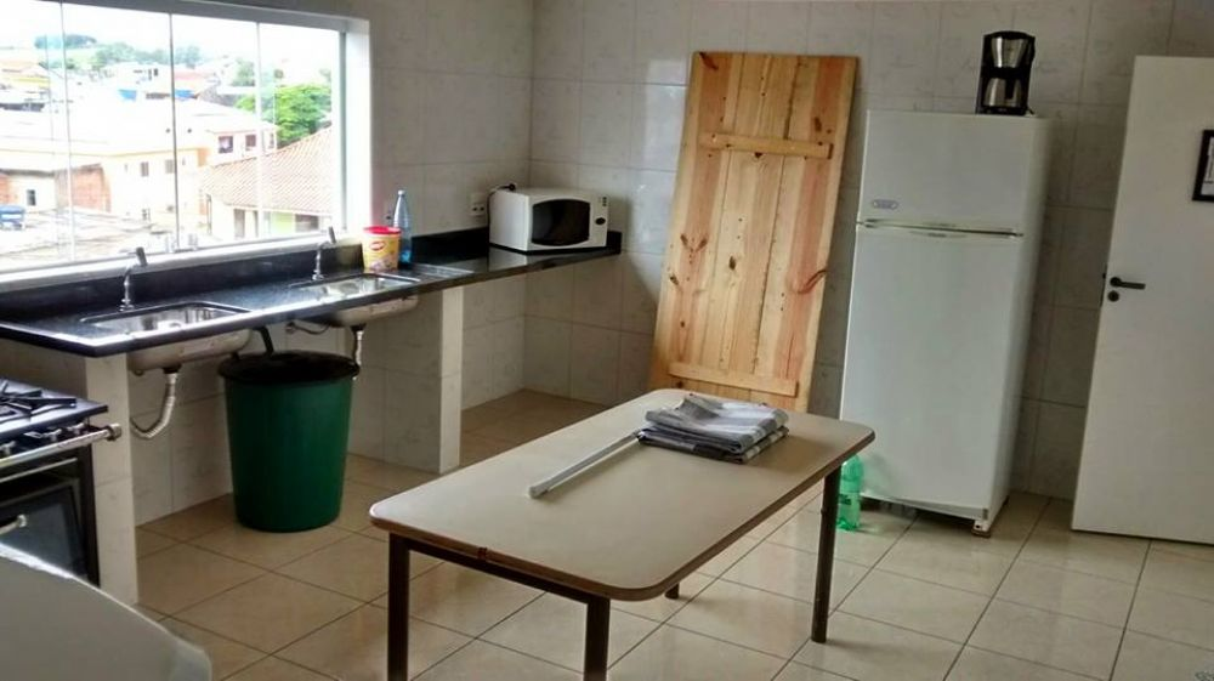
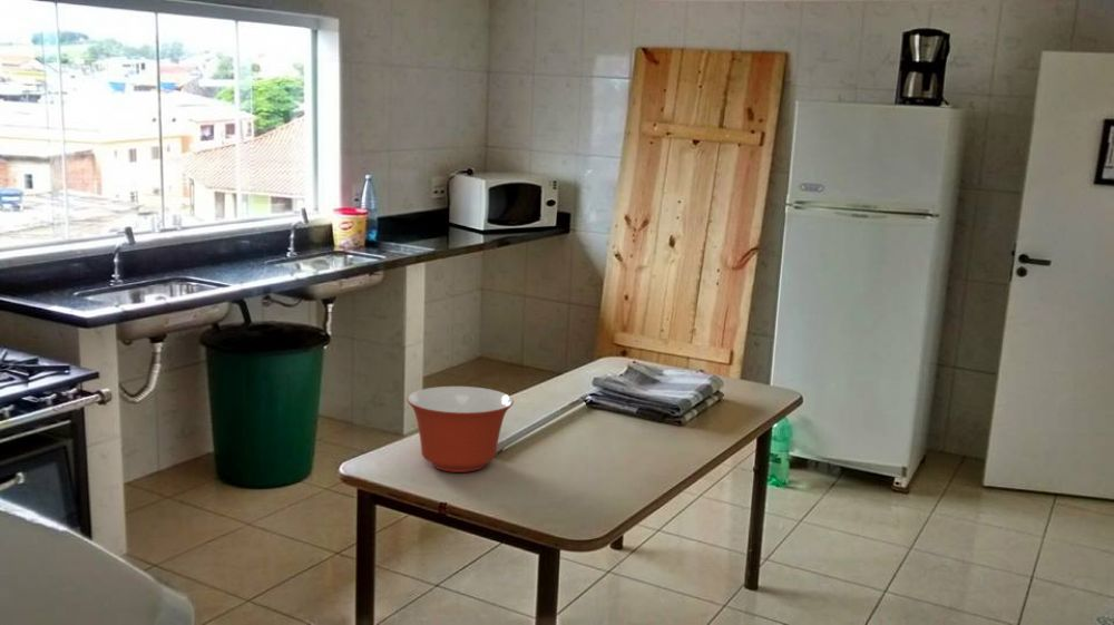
+ mixing bowl [405,385,515,473]
